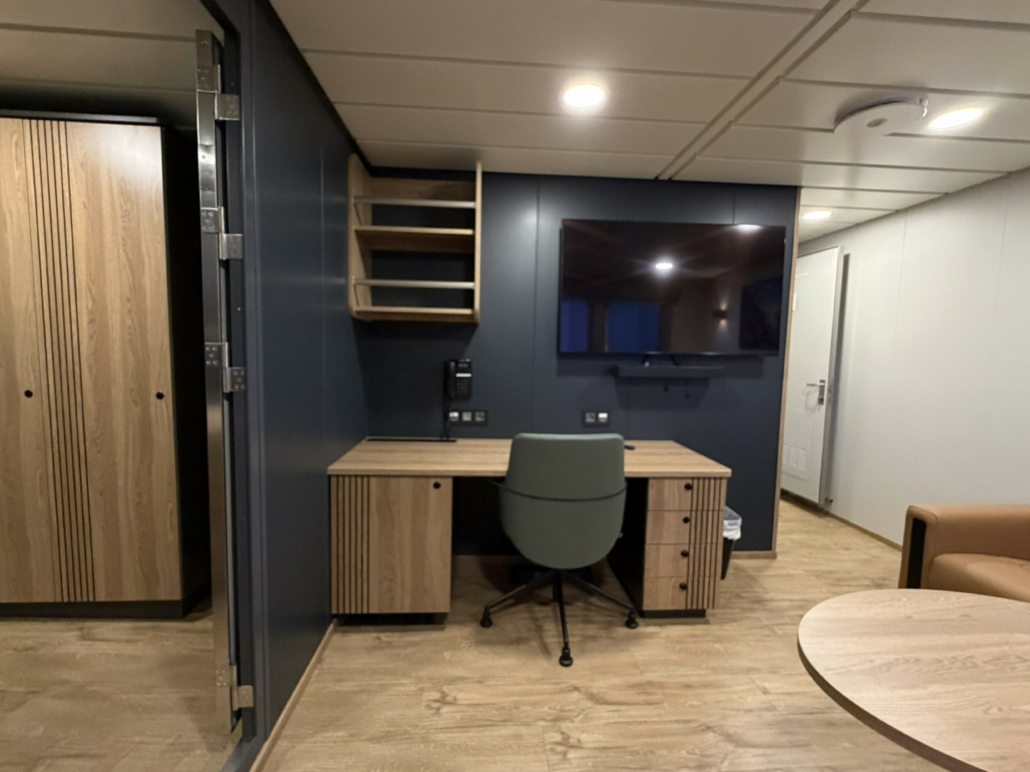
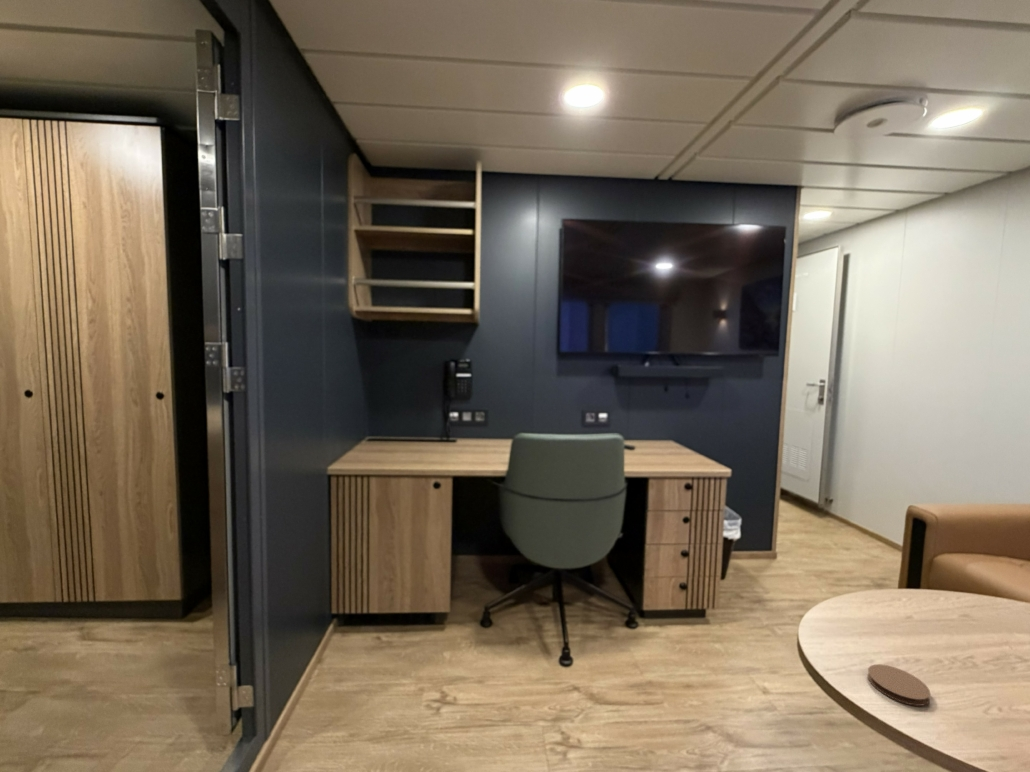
+ coaster [867,663,931,707]
